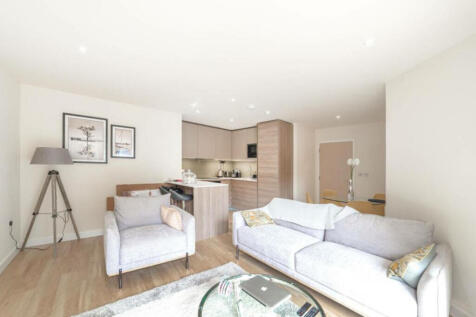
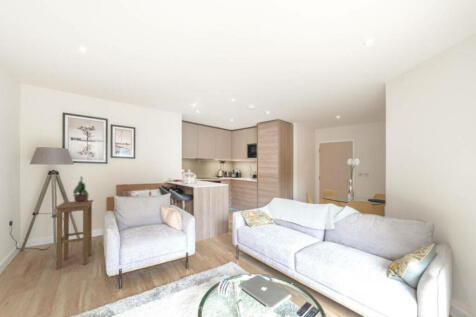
+ potted plant [72,175,90,203]
+ stool [54,199,94,270]
